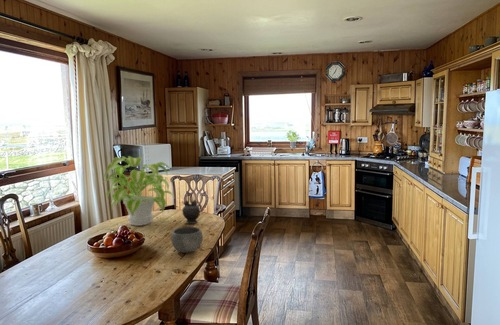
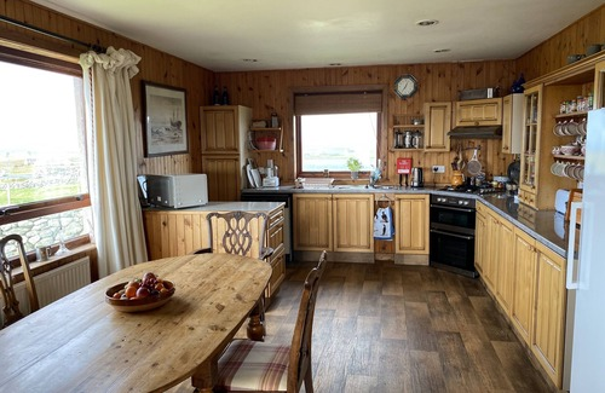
- plant [103,155,175,227]
- teapot [181,192,202,225]
- bowl [170,226,204,254]
